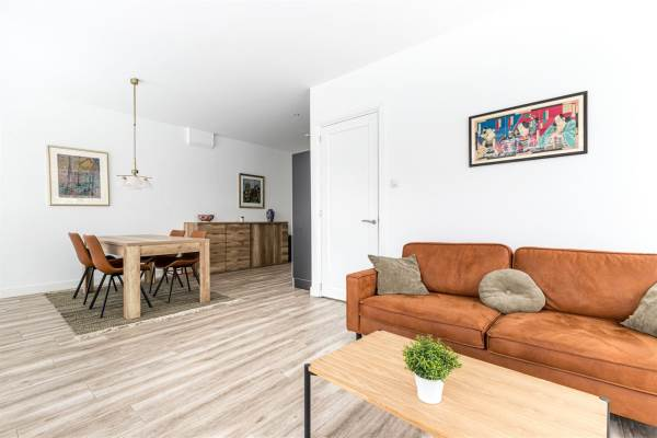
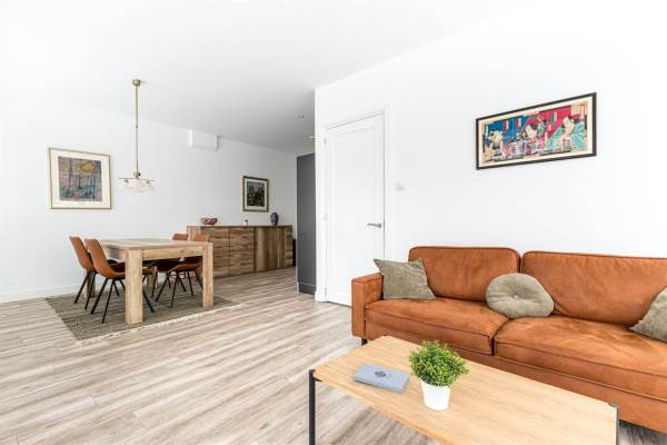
+ notepad [352,363,410,394]
